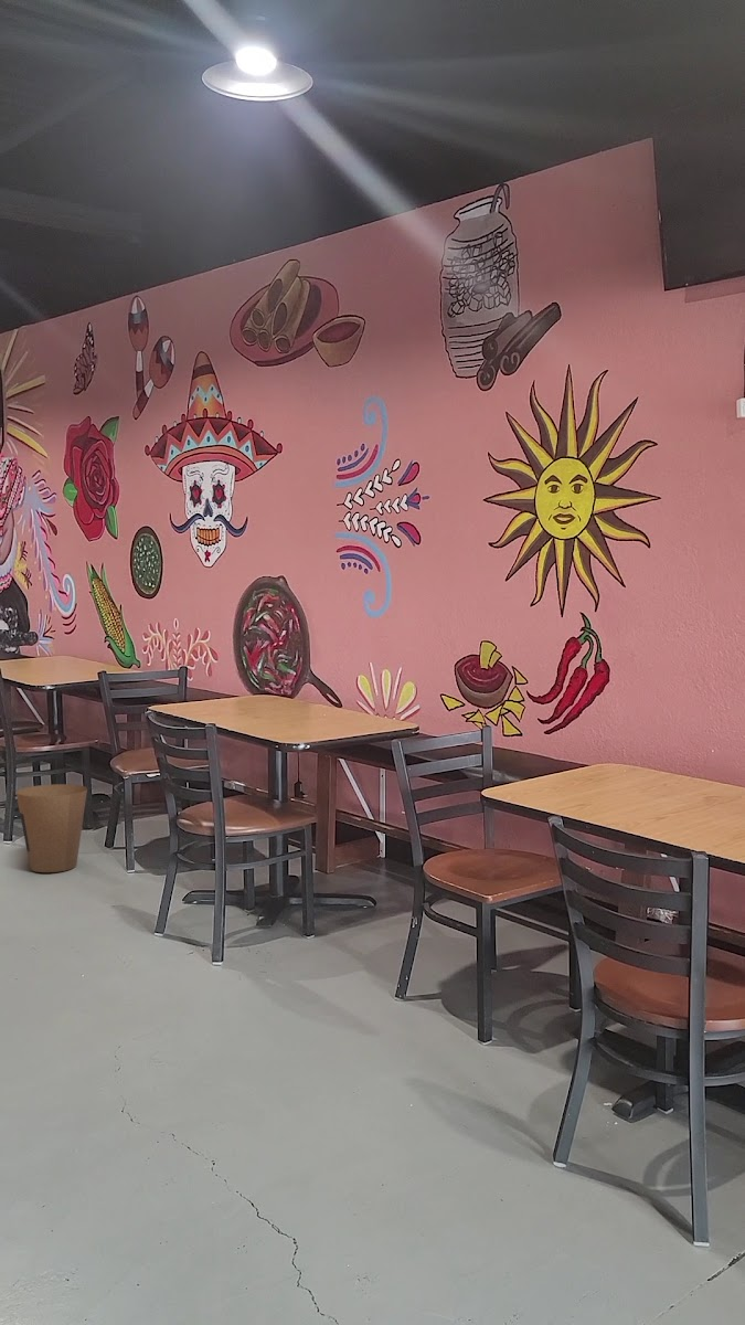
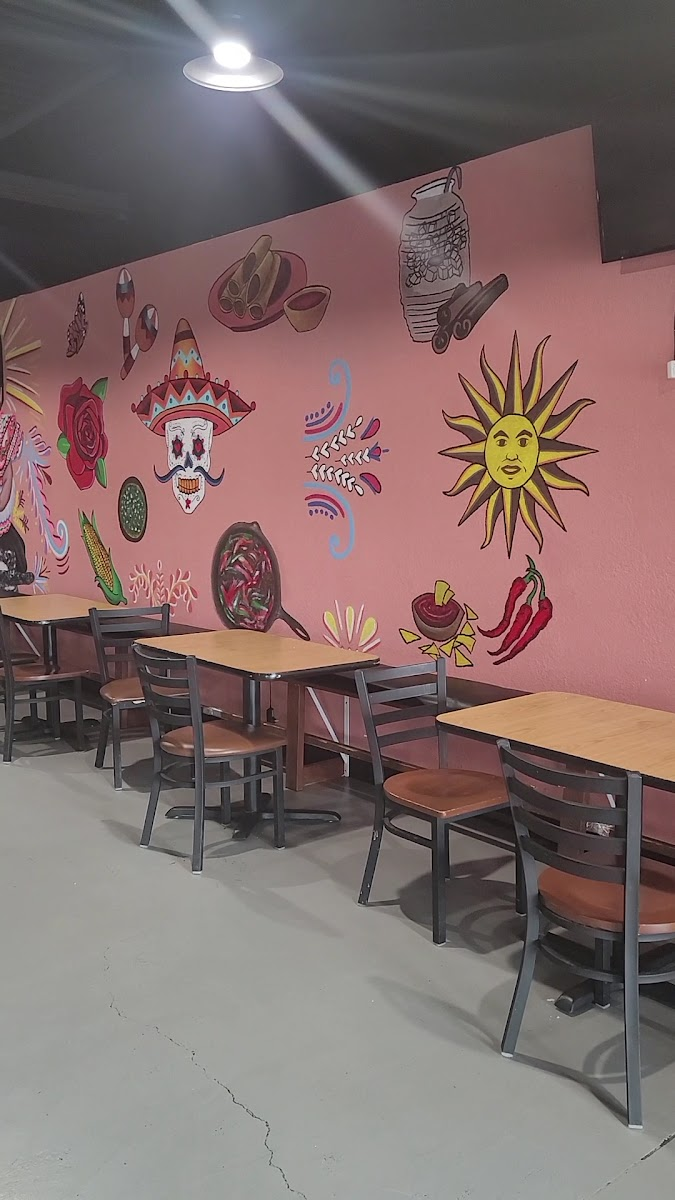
- trash can [15,783,88,873]
